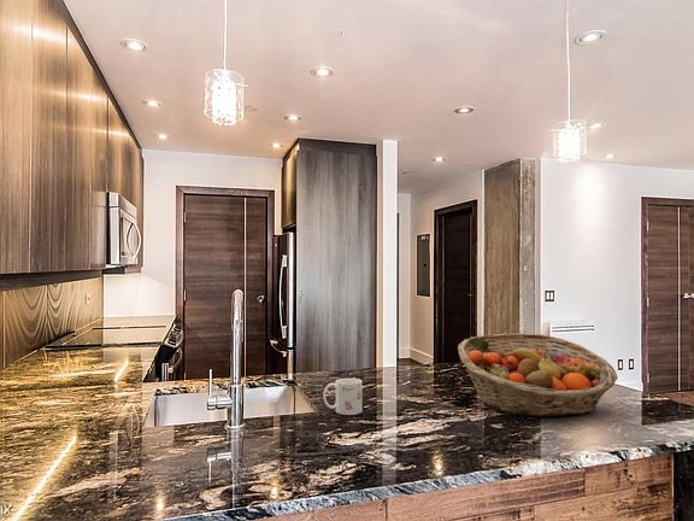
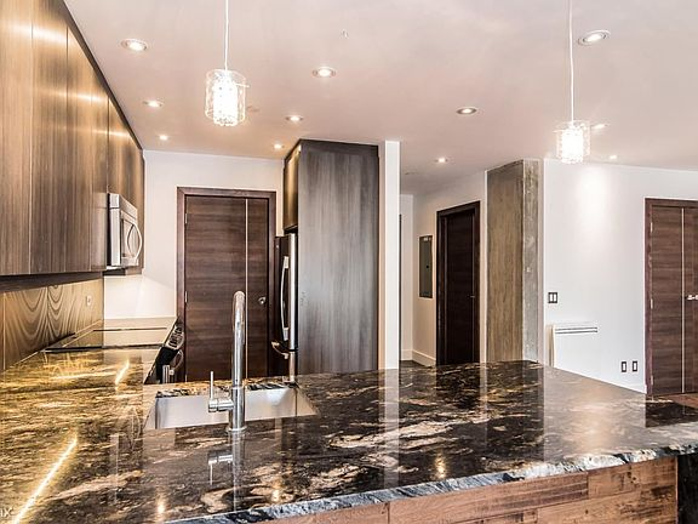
- fruit basket [457,332,618,418]
- mug [322,377,364,416]
